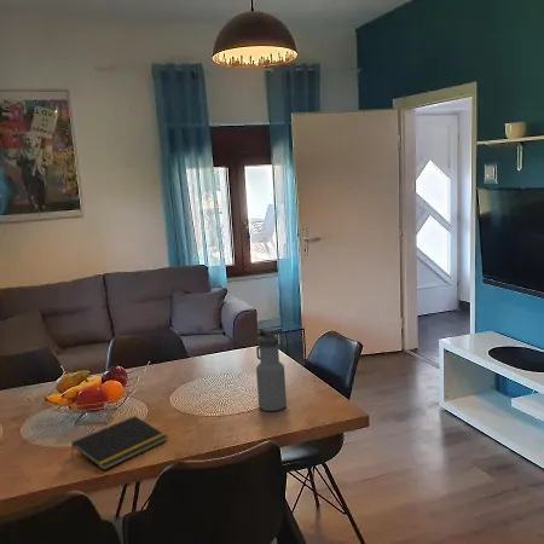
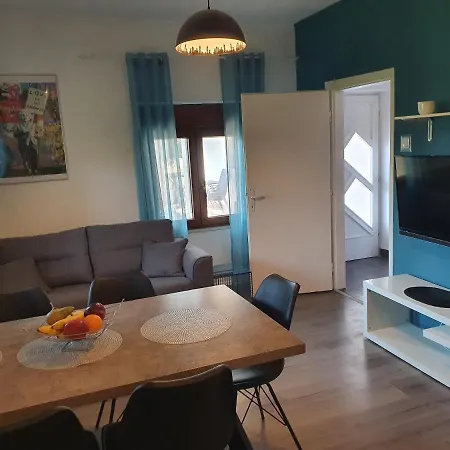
- notepad [70,415,168,471]
- water bottle [255,326,288,412]
